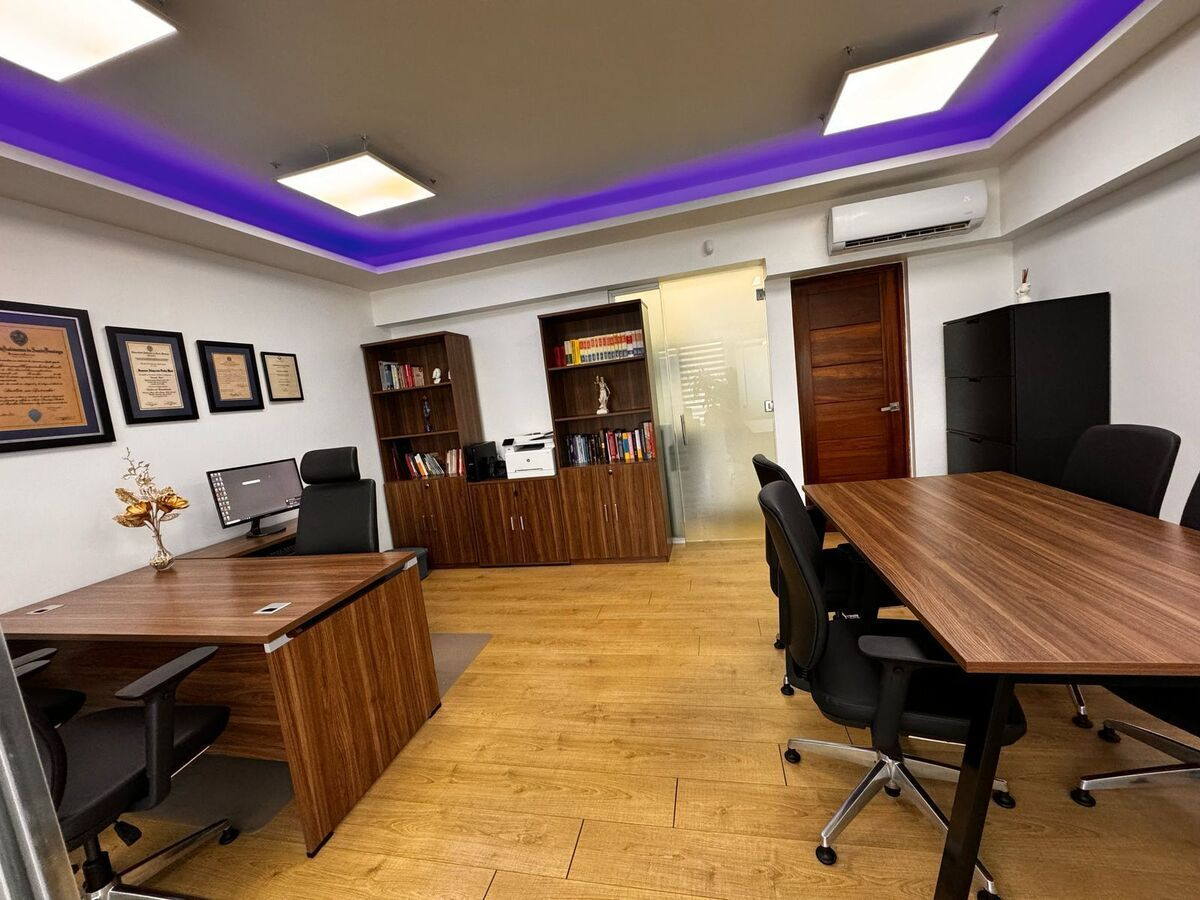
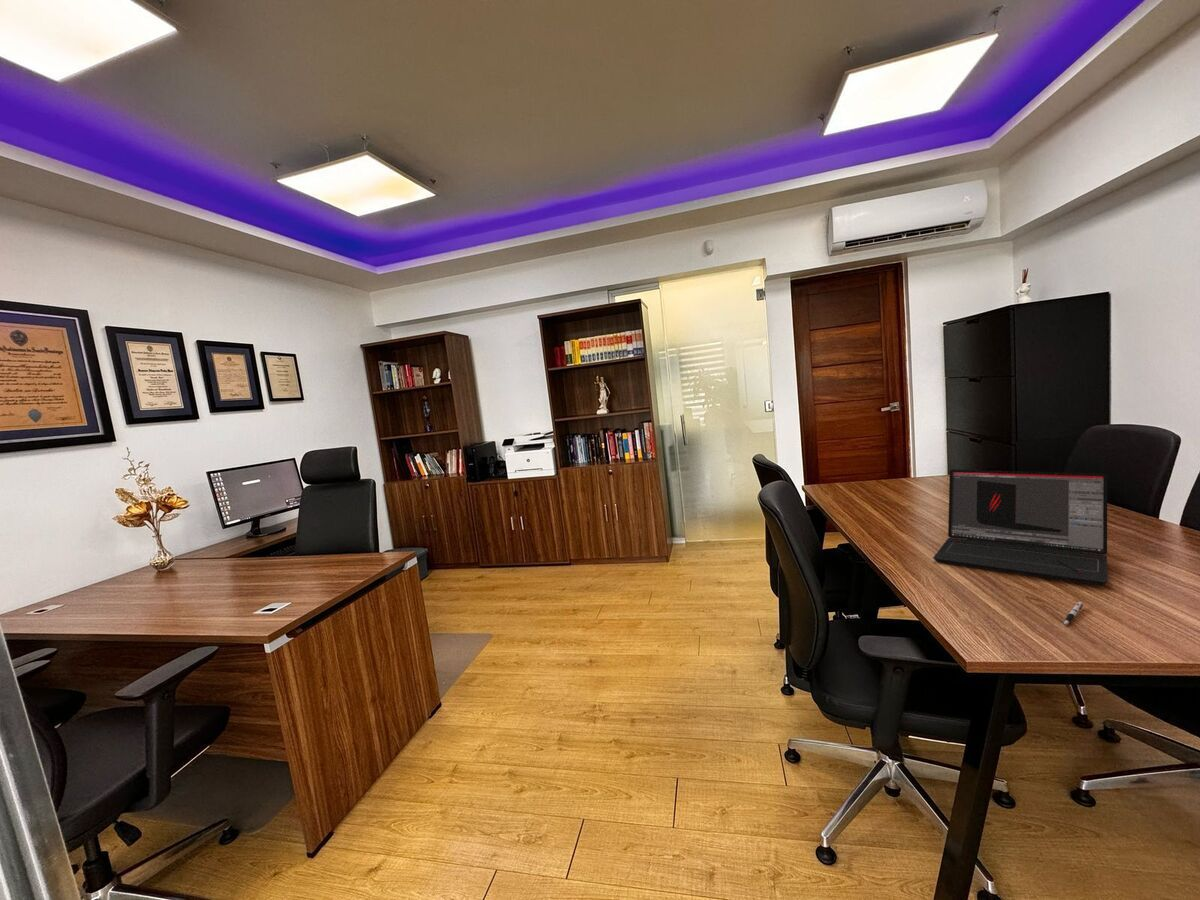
+ laptop [933,469,1109,587]
+ pen [1063,601,1084,626]
